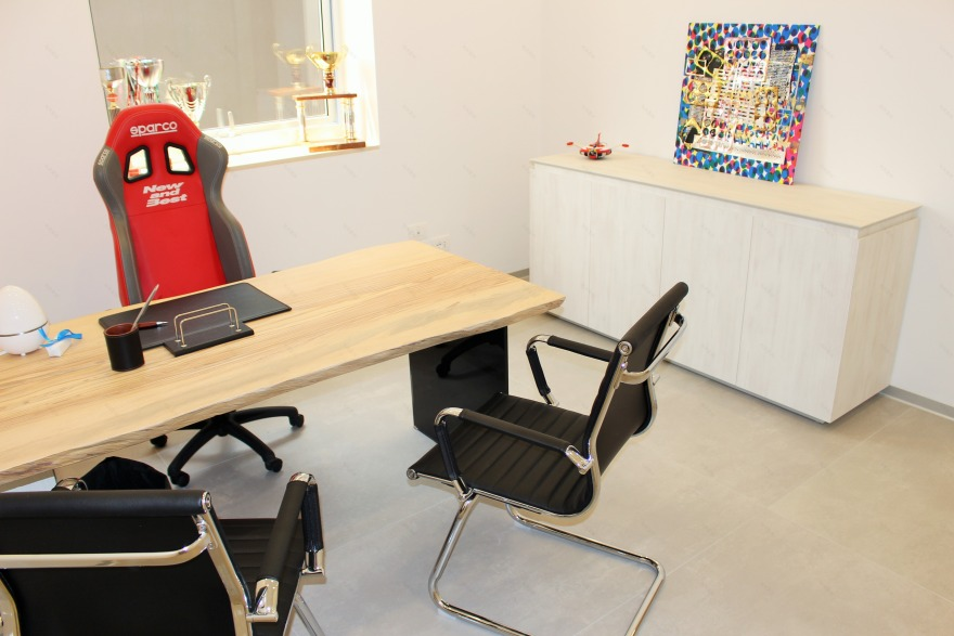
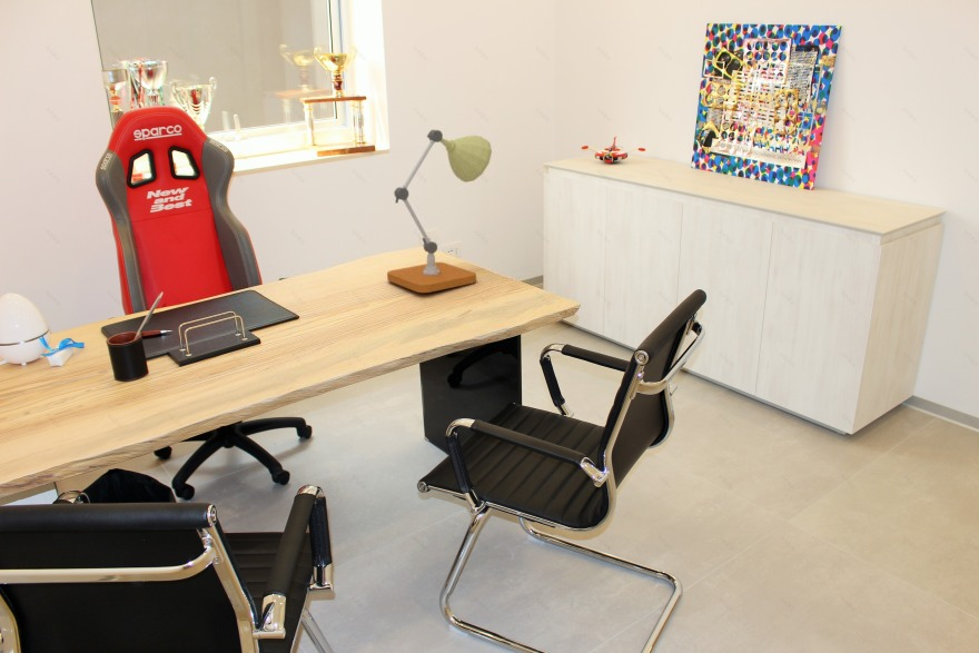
+ desk lamp [386,129,493,294]
